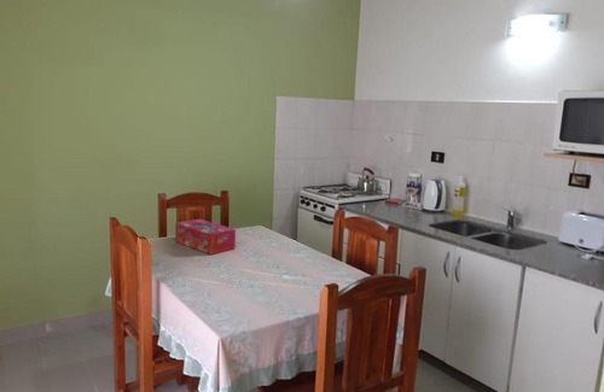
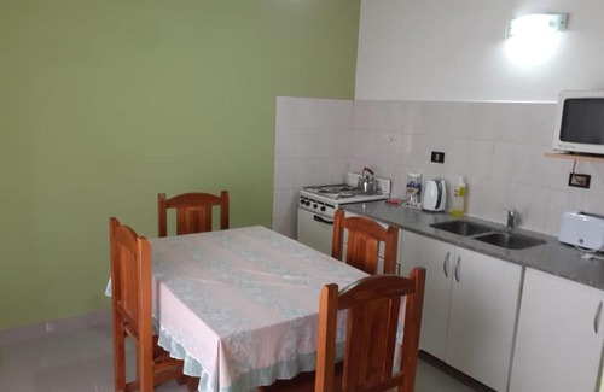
- tissue box [174,218,237,256]
